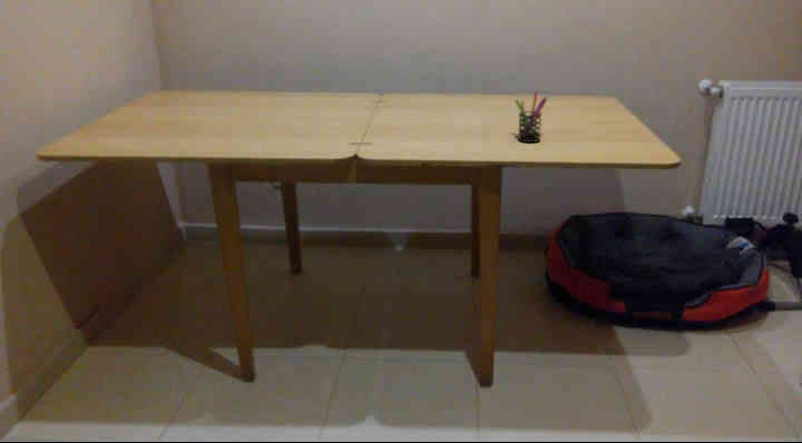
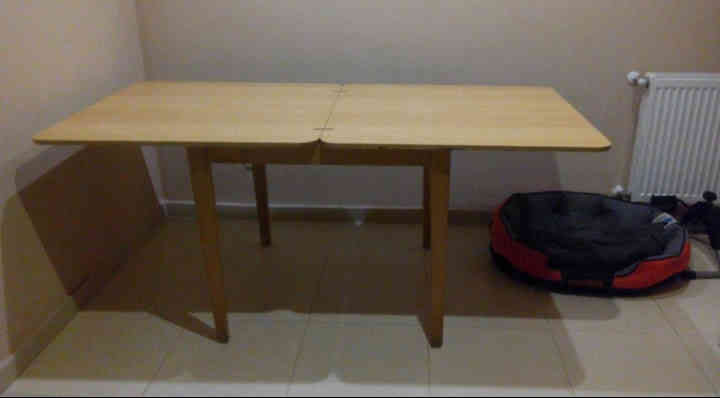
- pen holder [514,91,548,144]
